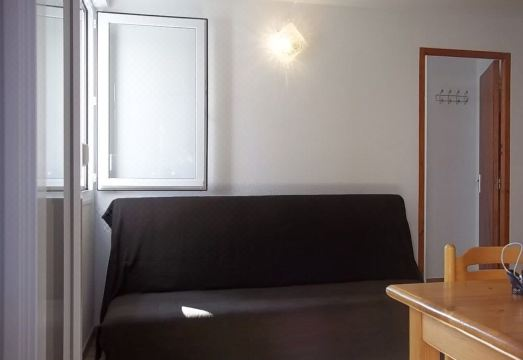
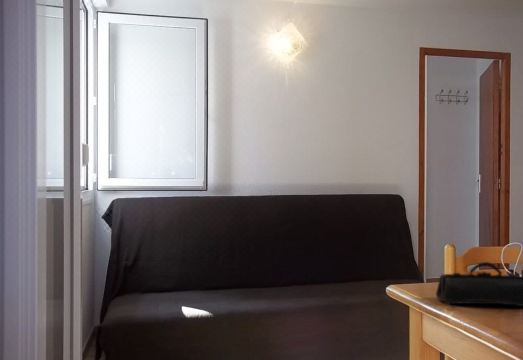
+ pencil case [435,261,523,307]
